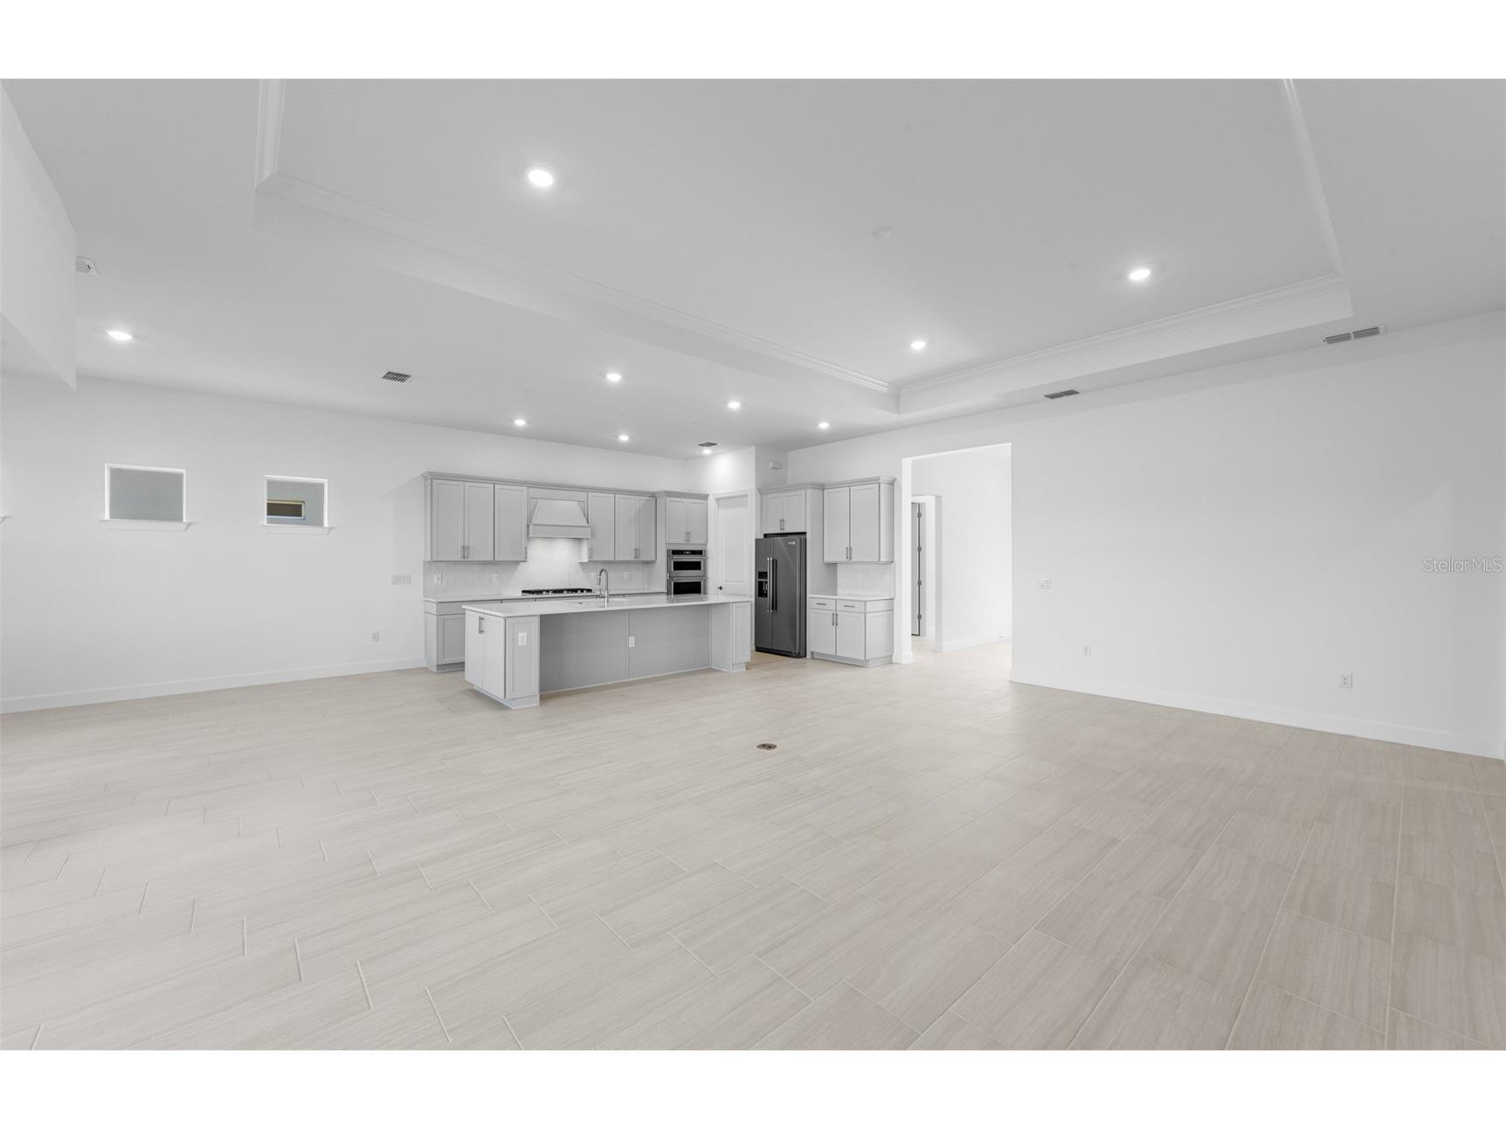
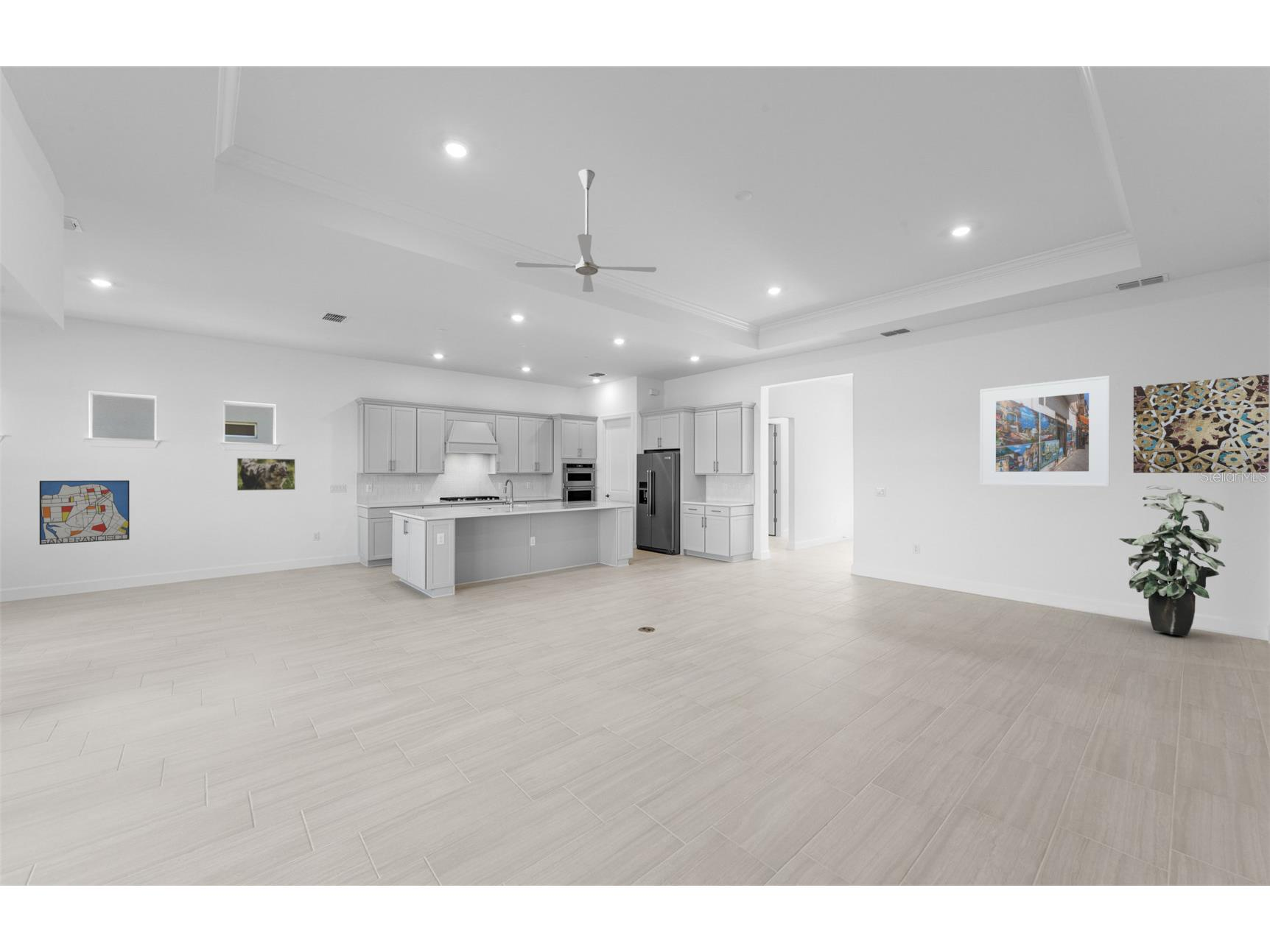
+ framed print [979,375,1110,487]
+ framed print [236,457,296,491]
+ wall art [39,479,130,546]
+ ceiling fan [514,169,657,293]
+ indoor plant [1118,484,1226,637]
+ wall art [1133,373,1270,473]
